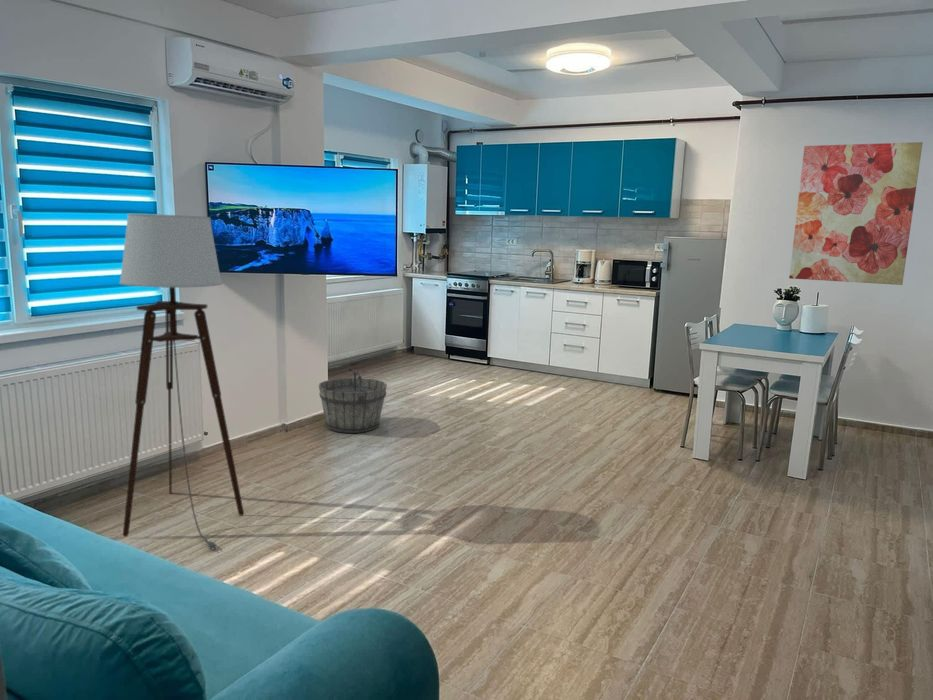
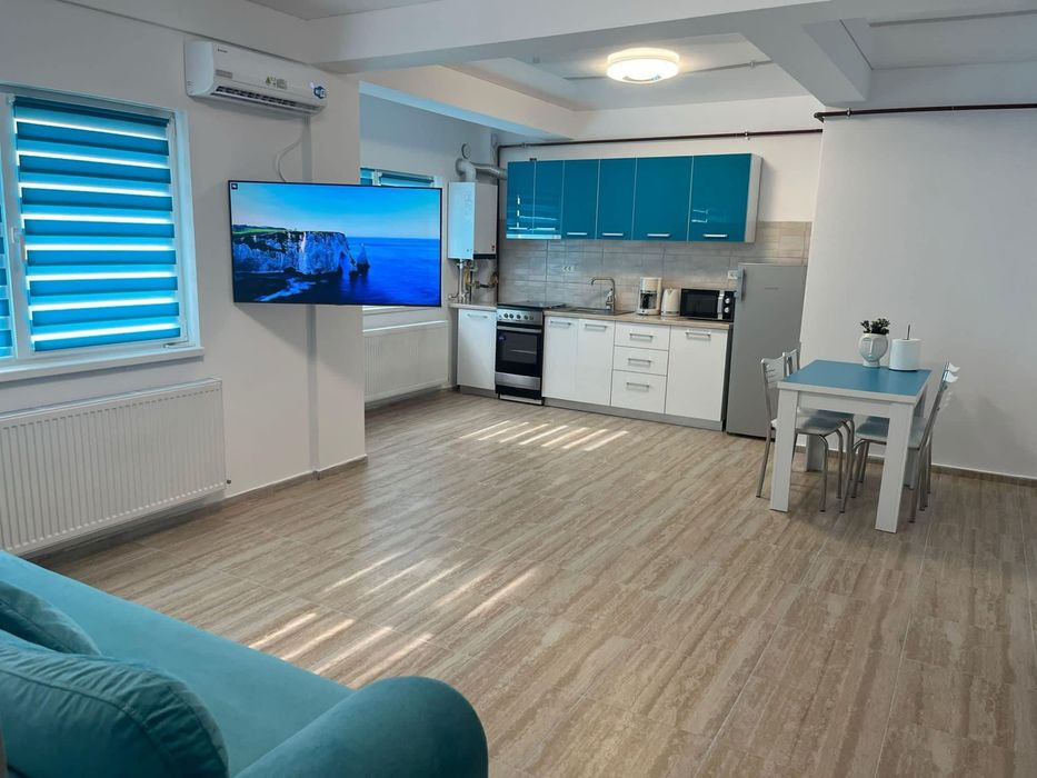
- floor lamp [118,213,245,551]
- wooden bucket [318,368,388,434]
- wall art [788,141,924,286]
